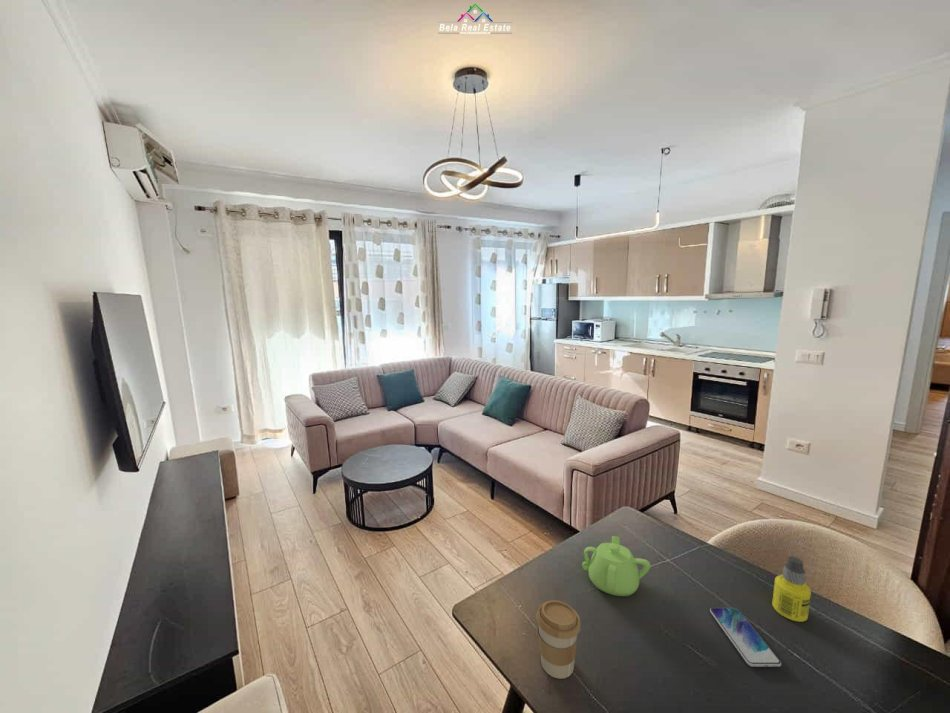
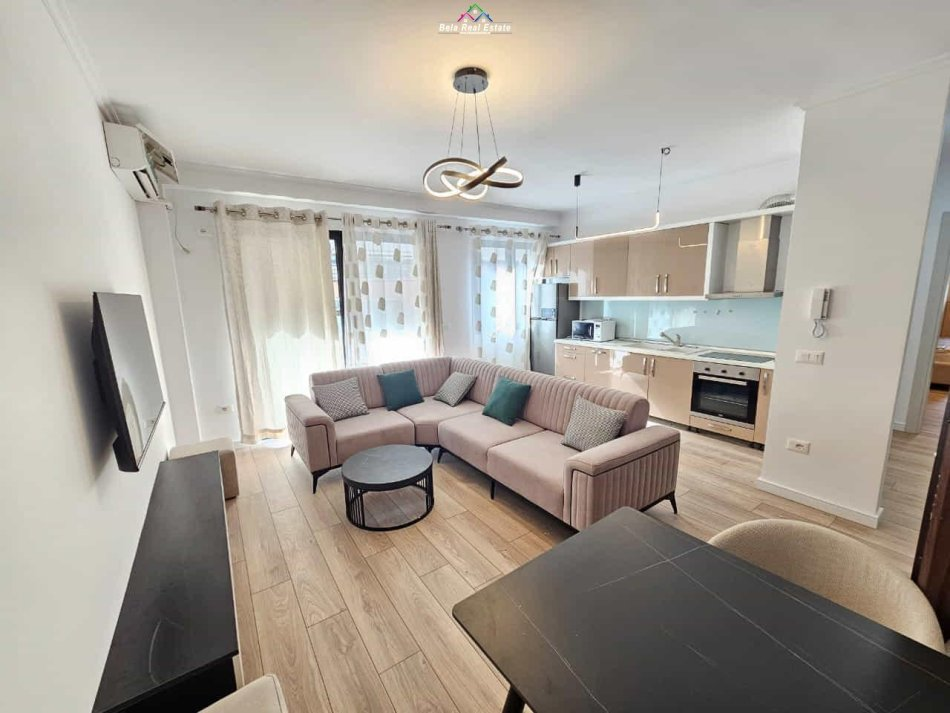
- smartphone [709,607,782,668]
- bottle [771,555,812,623]
- coffee cup [535,599,582,680]
- teapot [581,535,652,597]
